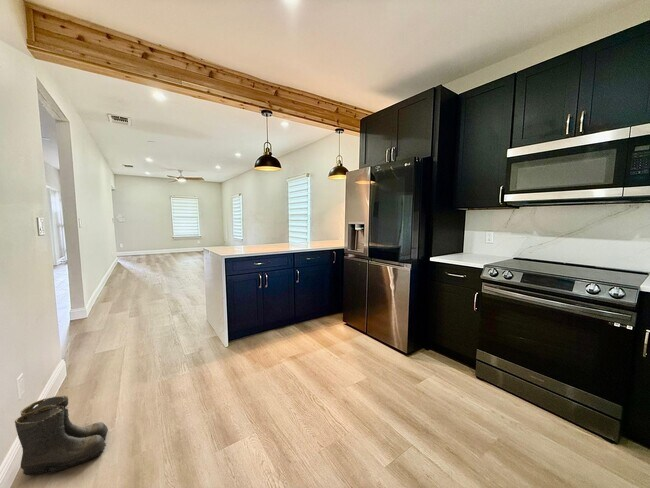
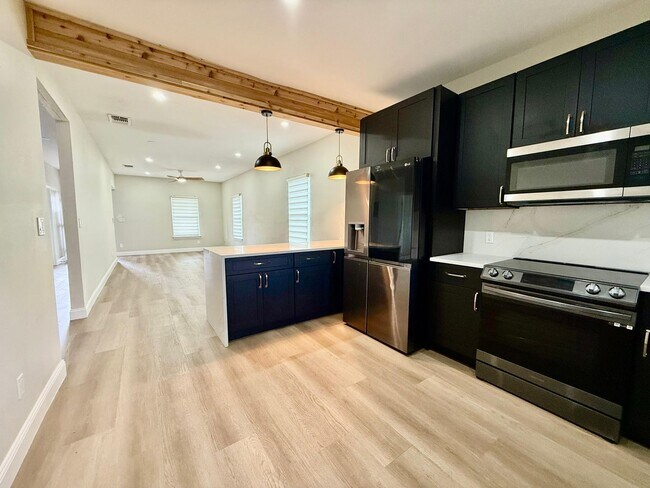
- boots [14,395,109,477]
